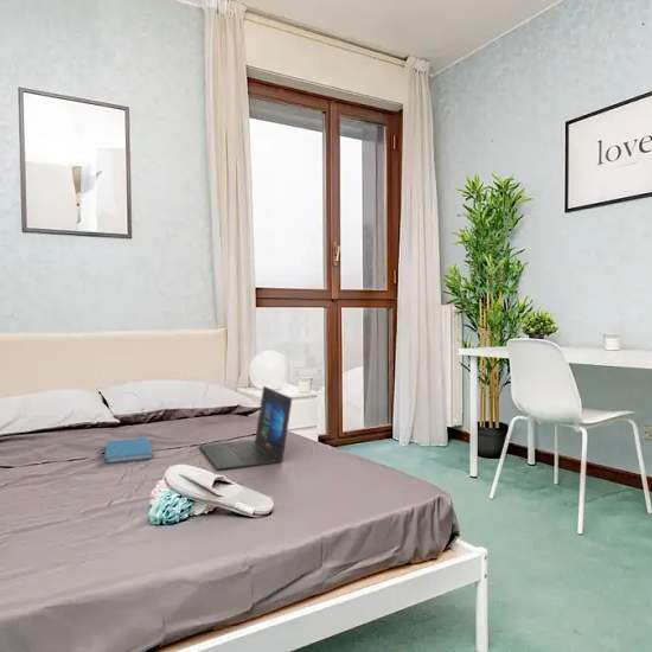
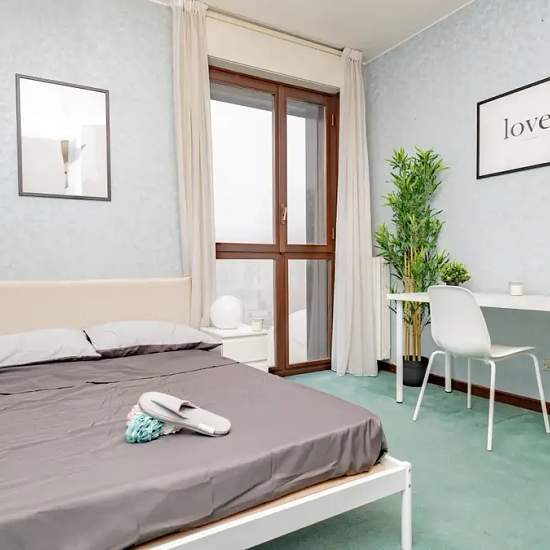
- laptop [198,385,293,471]
- book [104,436,154,465]
